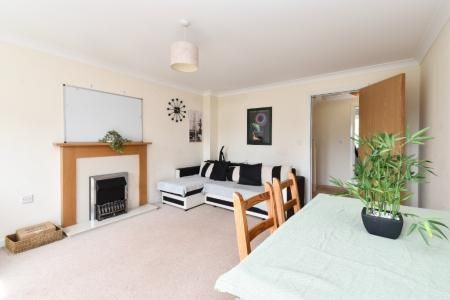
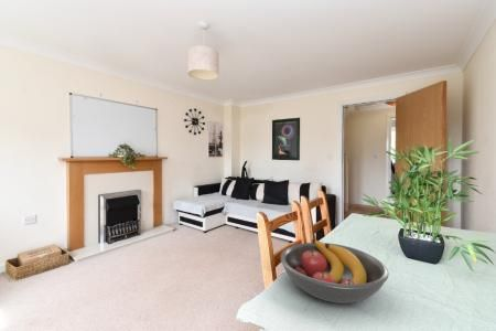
+ fruit bowl [280,238,390,305]
